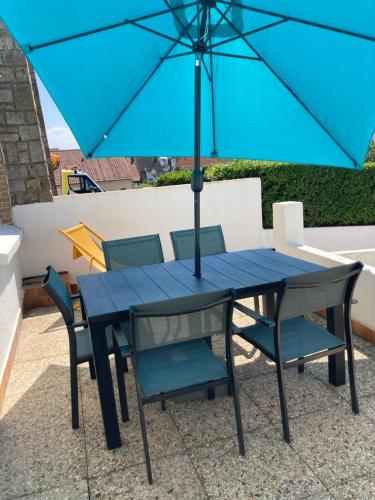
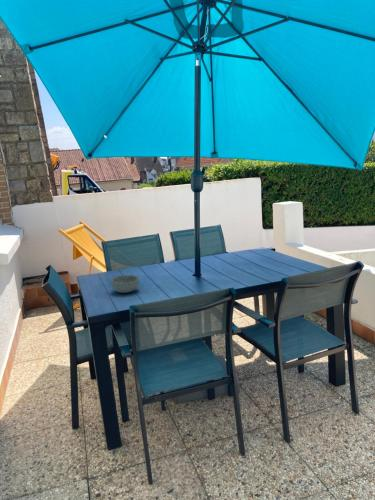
+ bowl [110,274,140,294]
